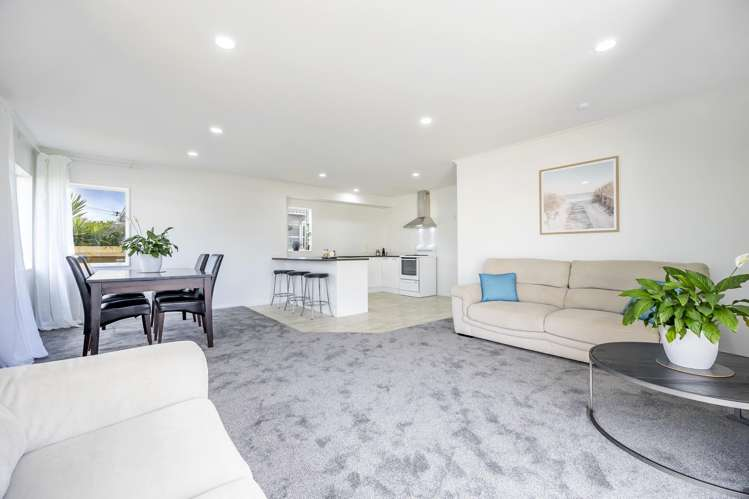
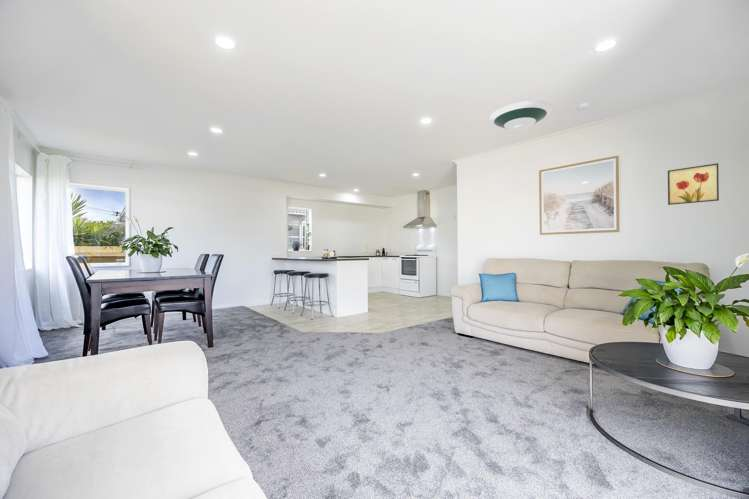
+ wall art [667,162,720,206]
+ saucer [489,100,553,131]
